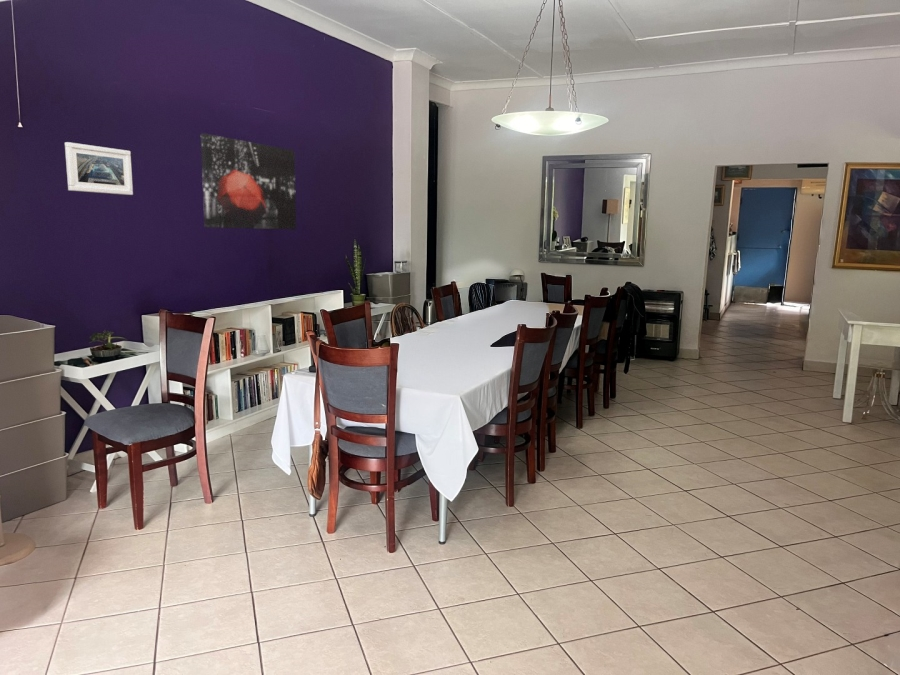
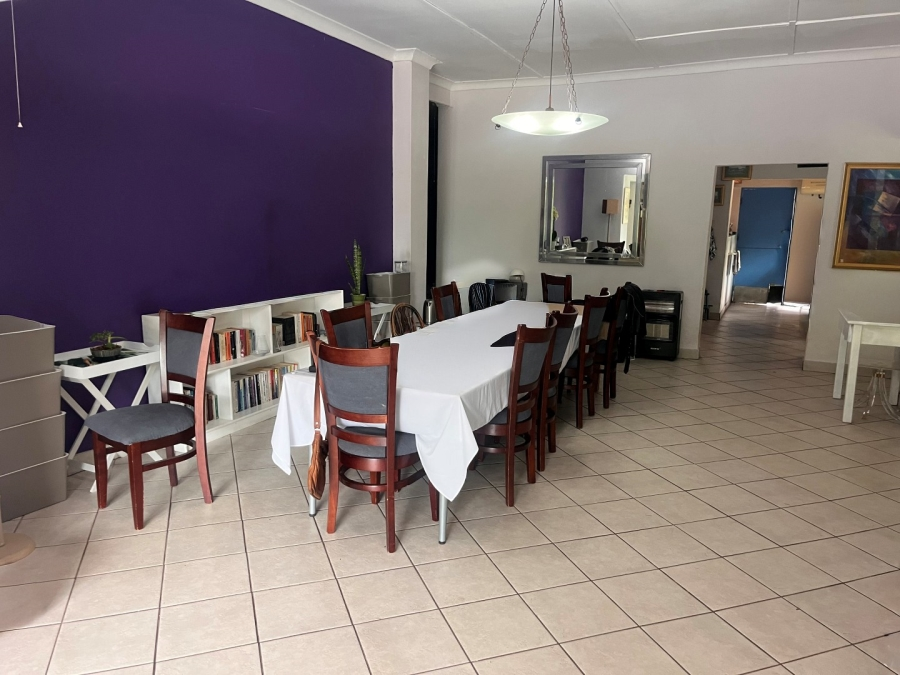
- wall art [200,132,297,230]
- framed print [64,141,134,196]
